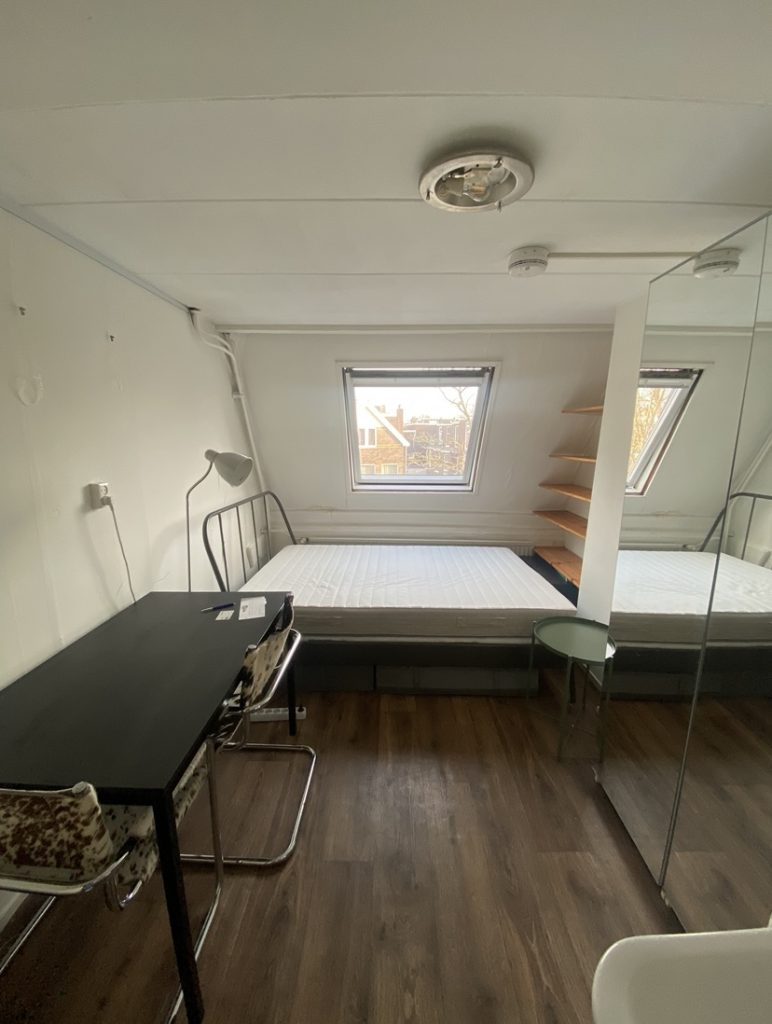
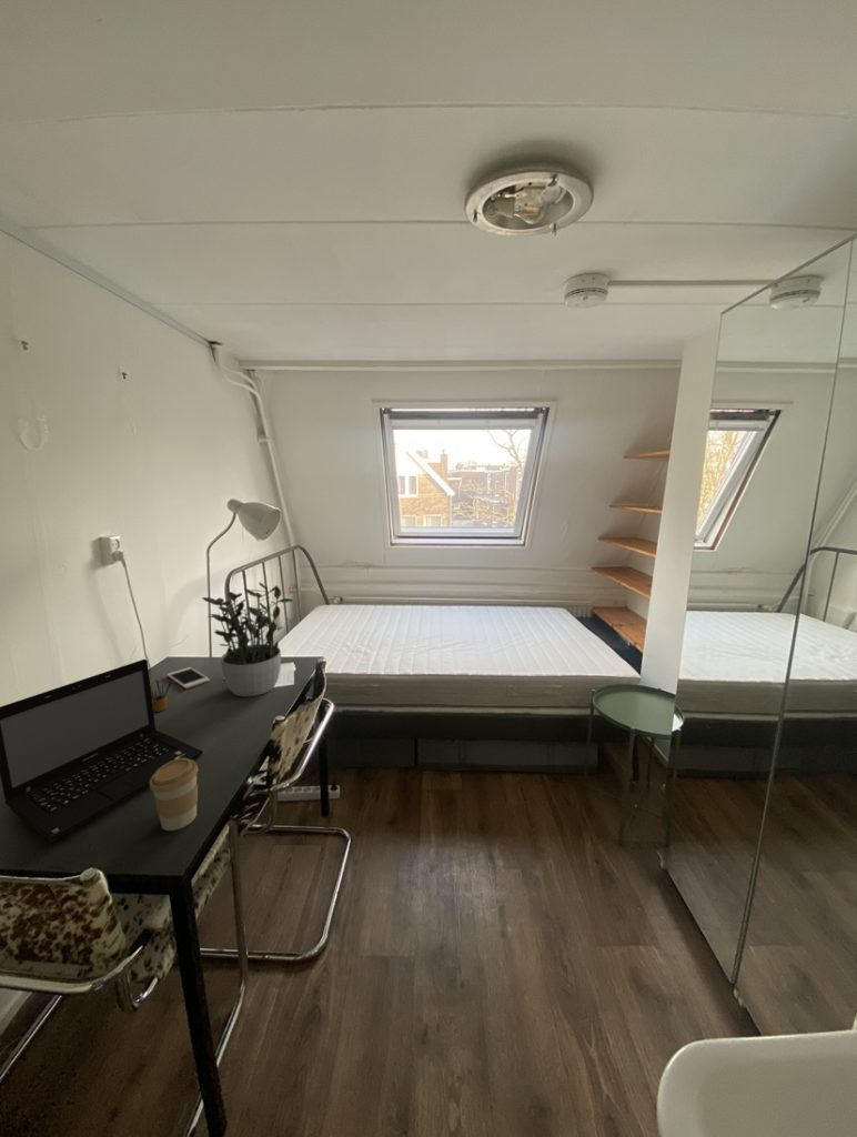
+ potted plant [201,582,294,697]
+ coffee cup [149,758,199,832]
+ pencil box [150,678,172,713]
+ laptop [0,658,204,843]
+ cell phone [167,666,211,690]
